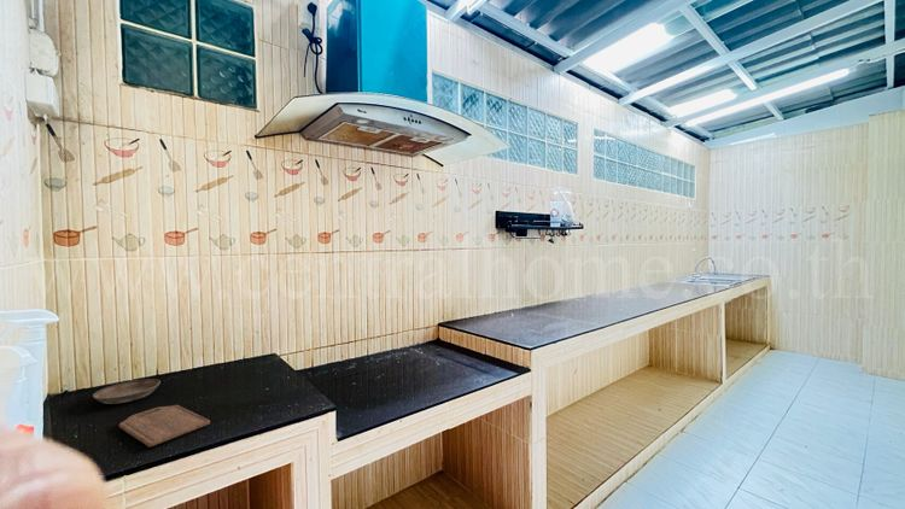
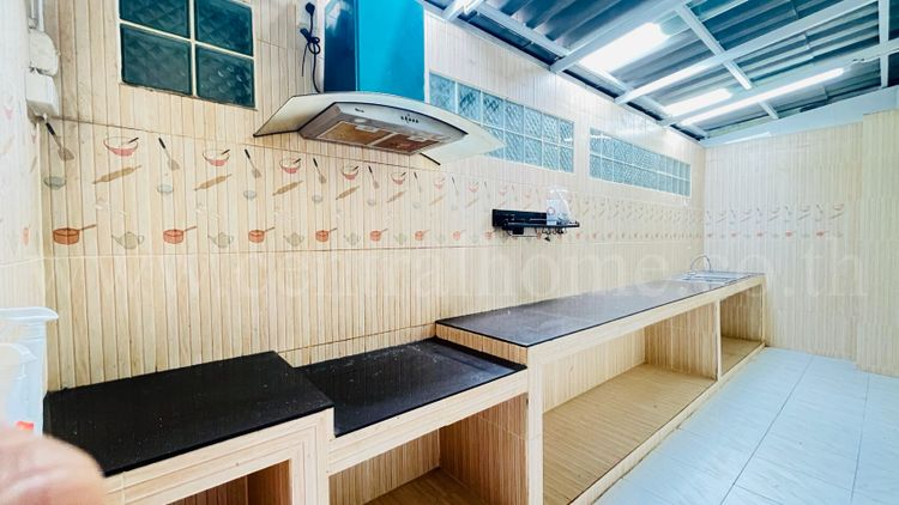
- cutting board [118,404,211,449]
- saucer [92,378,162,405]
